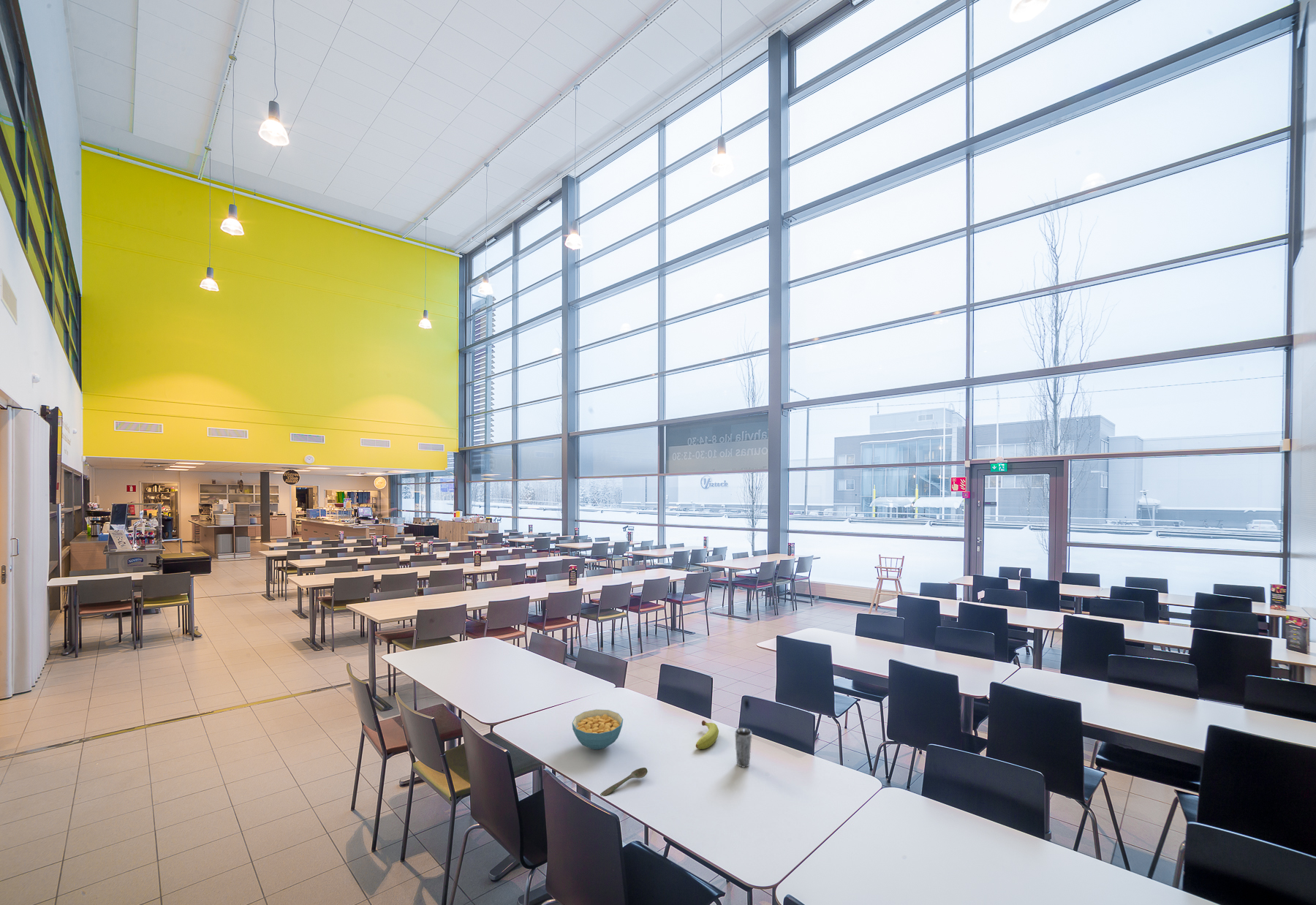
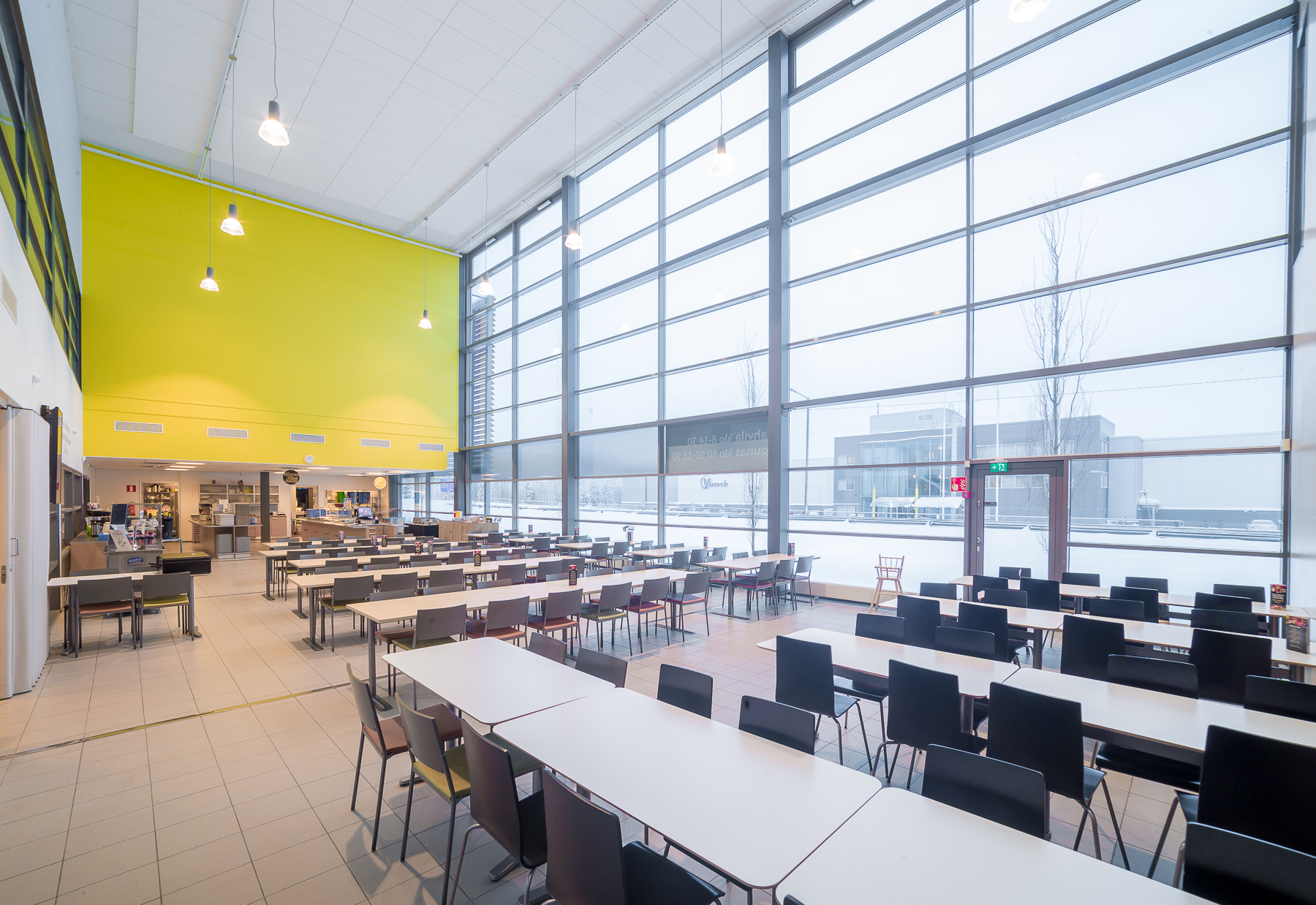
- fruit [695,720,719,750]
- spoon [600,767,648,797]
- cereal bowl [572,708,624,750]
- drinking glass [734,727,752,768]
